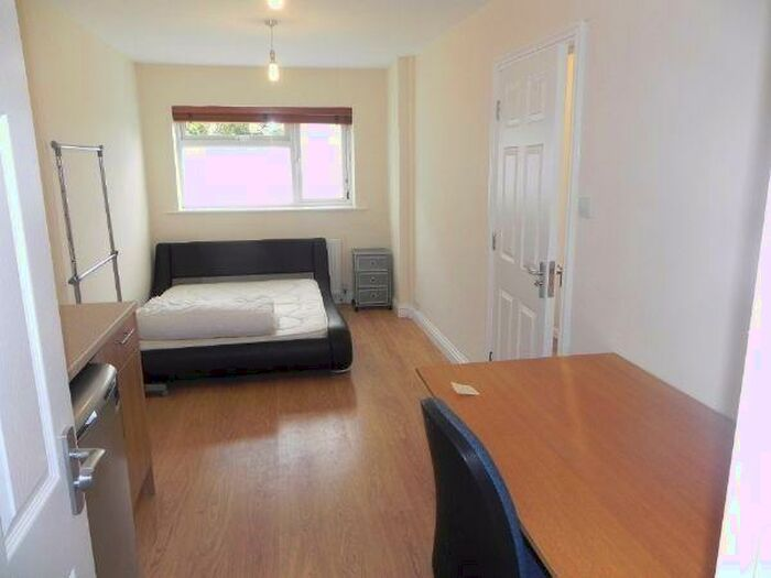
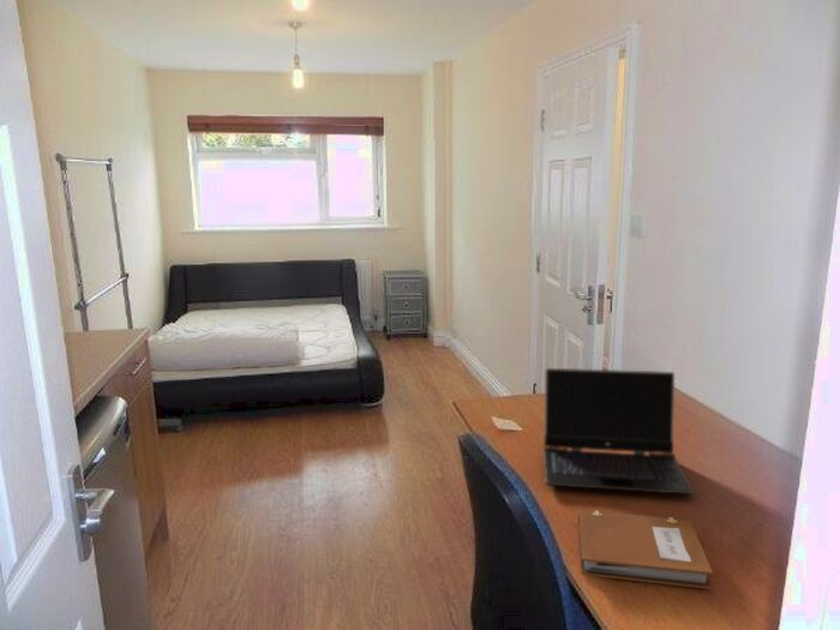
+ notebook [577,509,714,590]
+ laptop computer [542,367,696,496]
